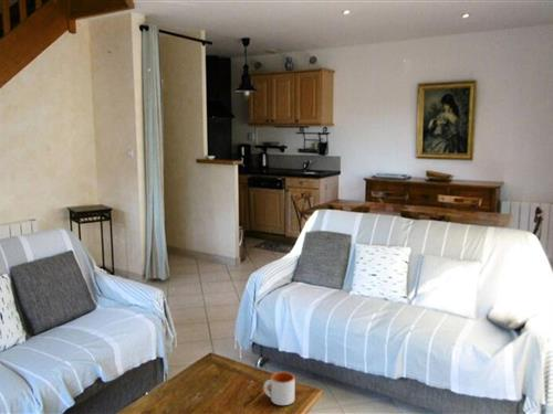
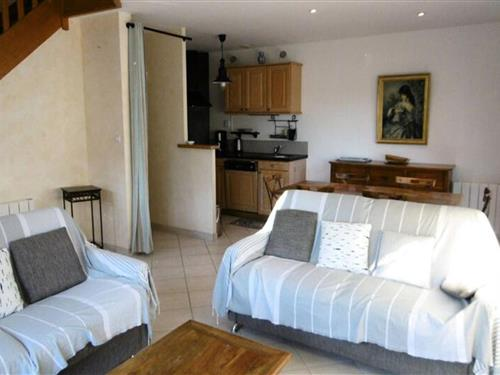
- mug [263,371,296,406]
